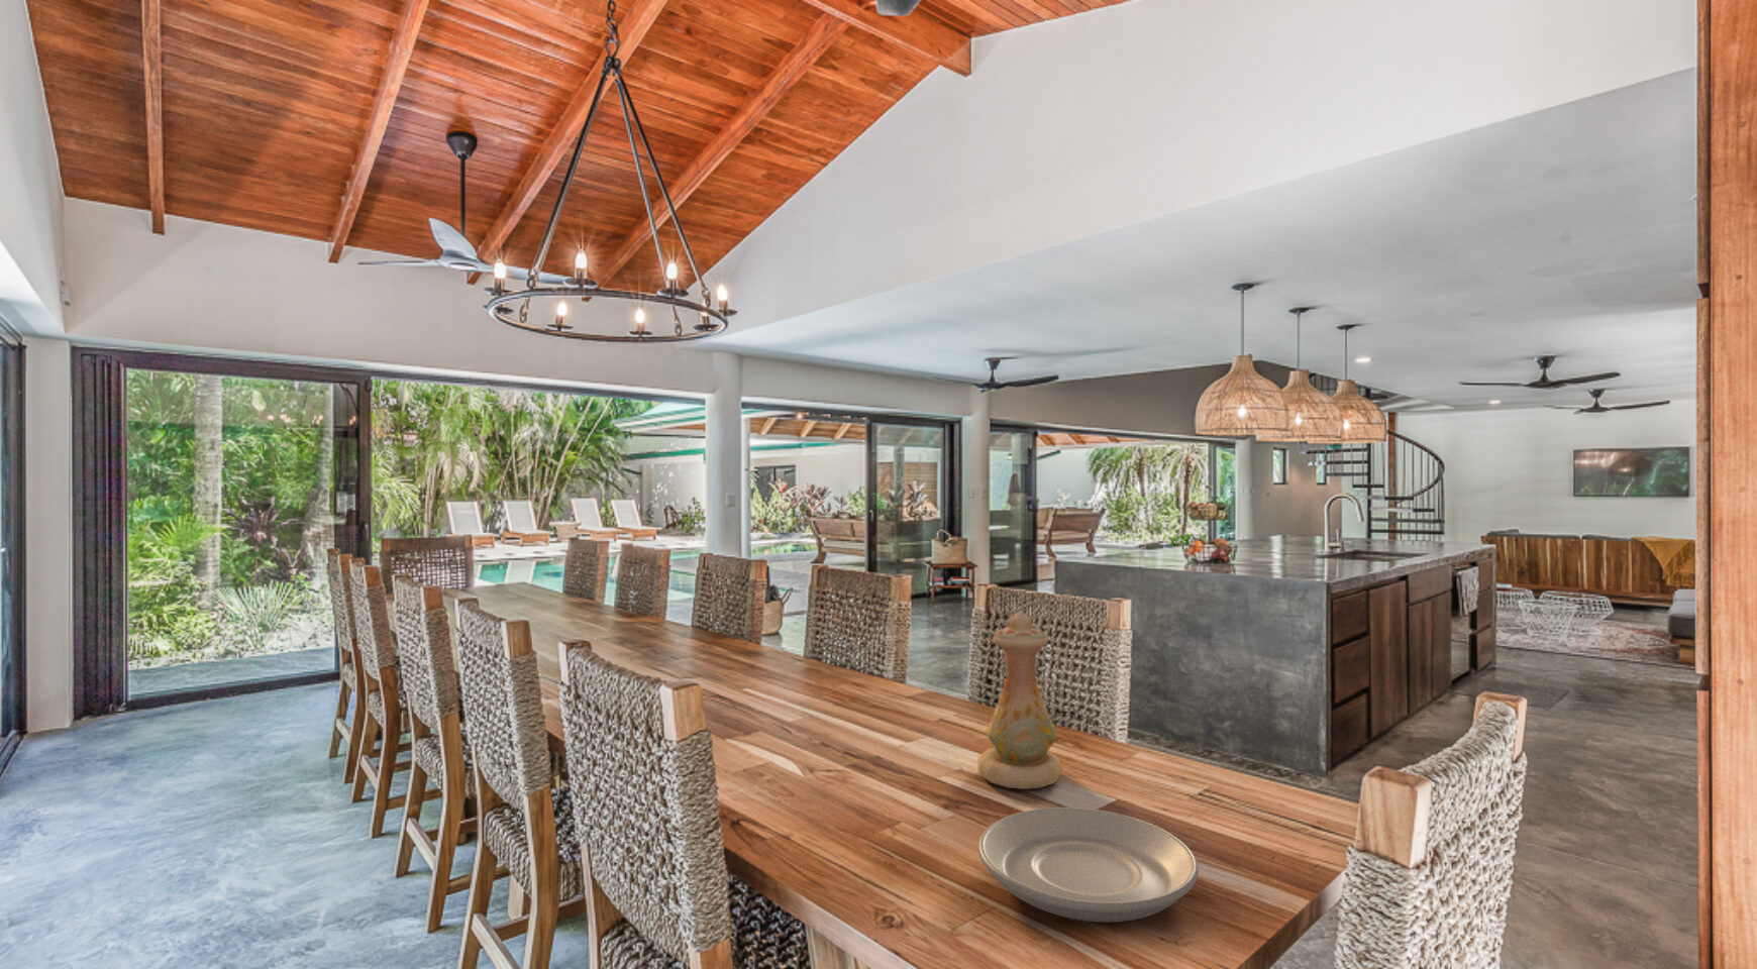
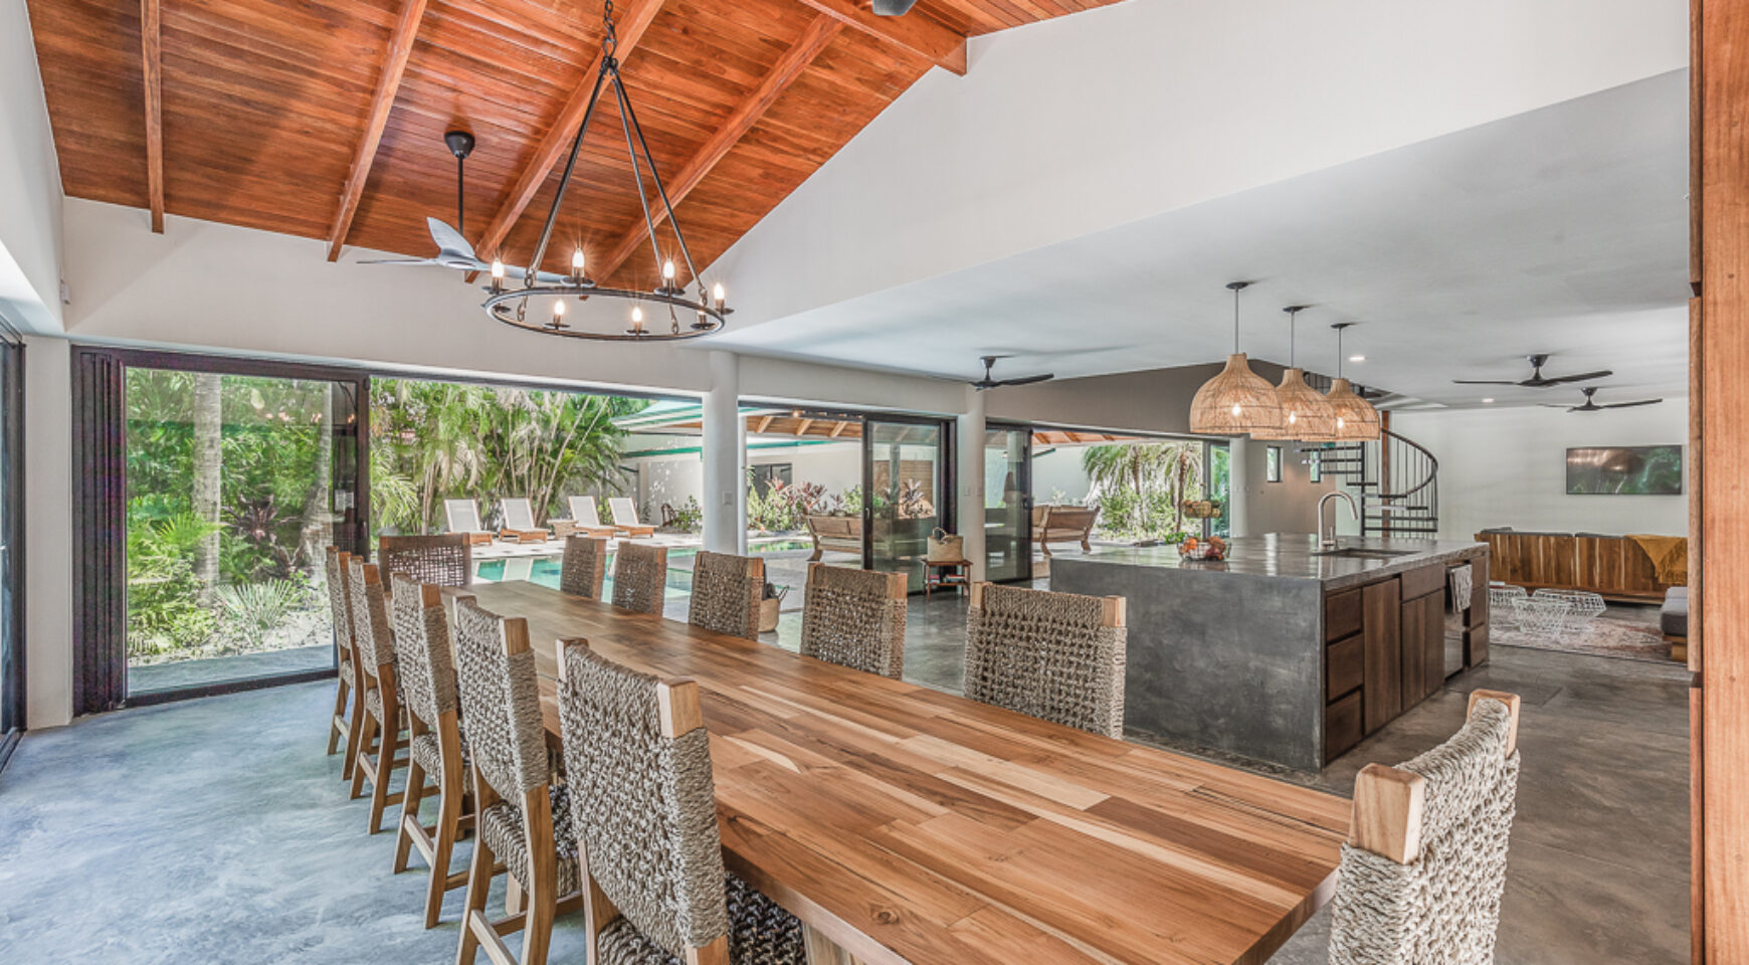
- vase [976,610,1064,790]
- plate [978,807,1200,924]
